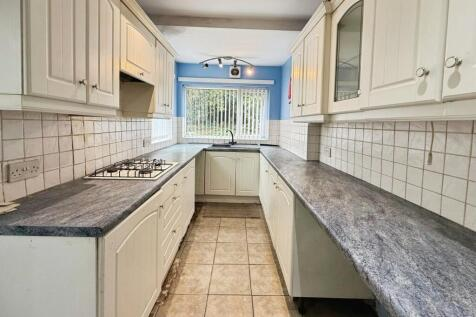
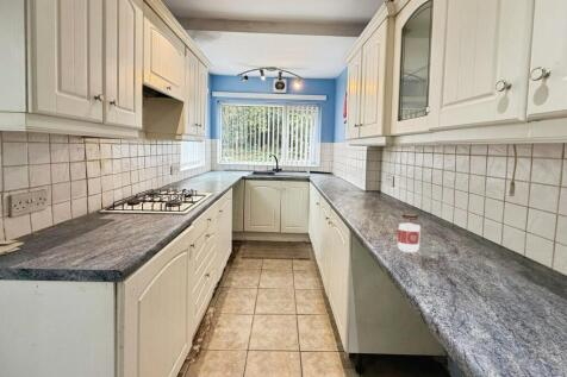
+ jar [397,213,422,253]
